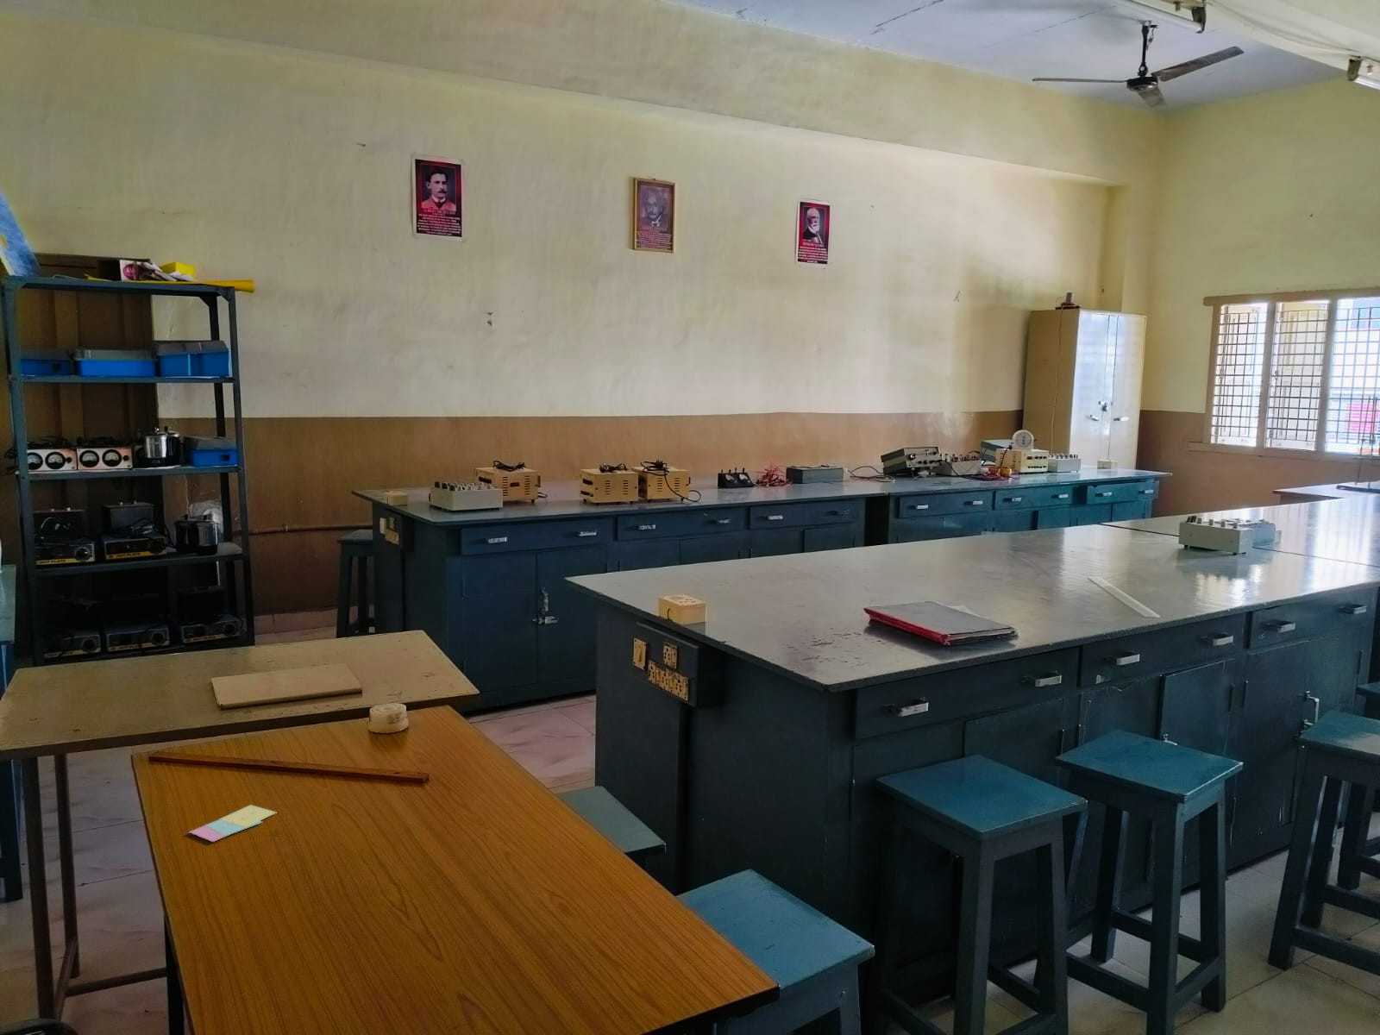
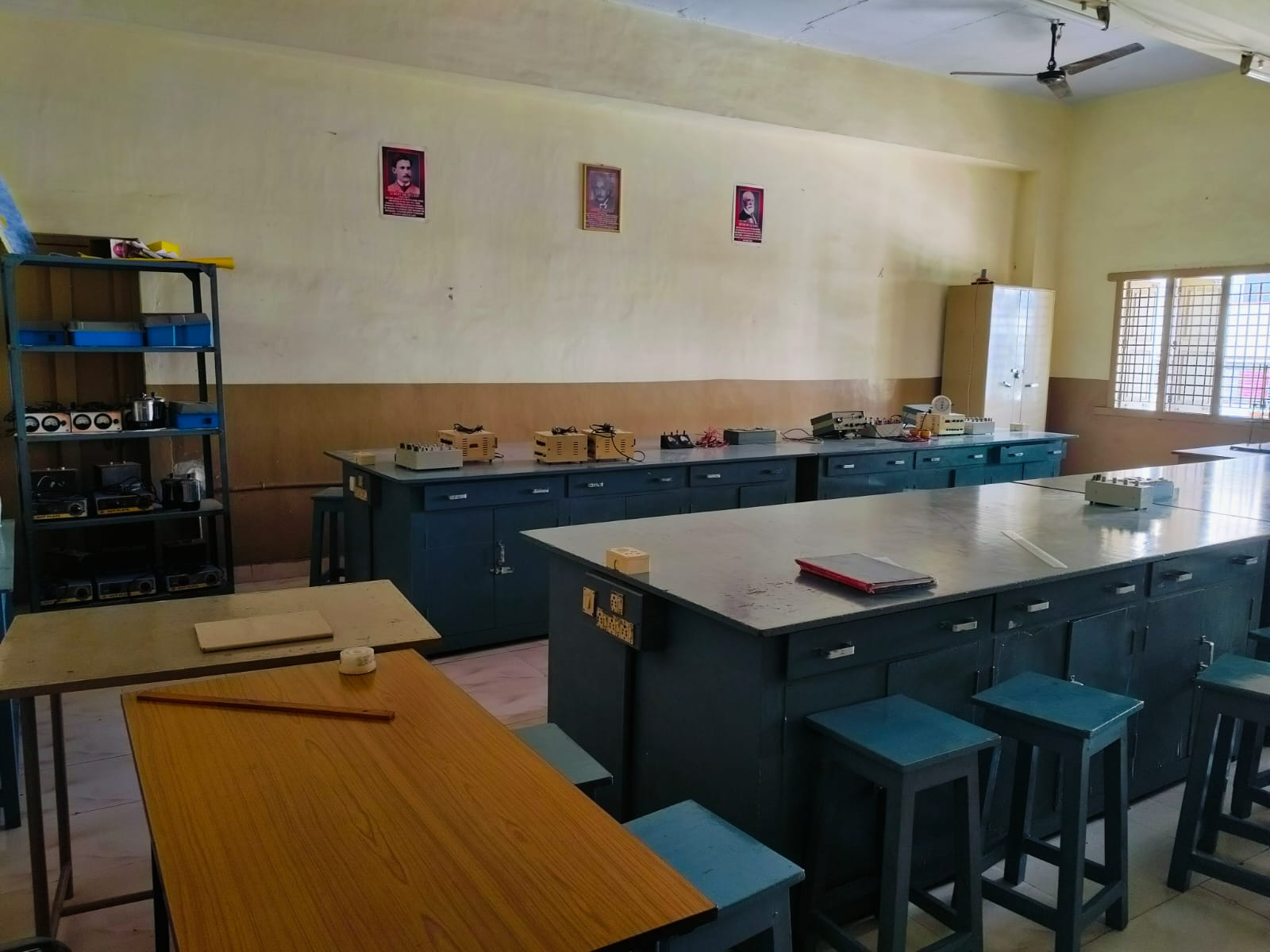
- sticky notes [188,803,277,843]
